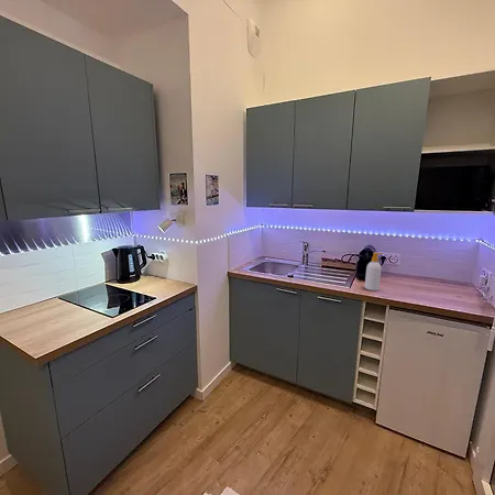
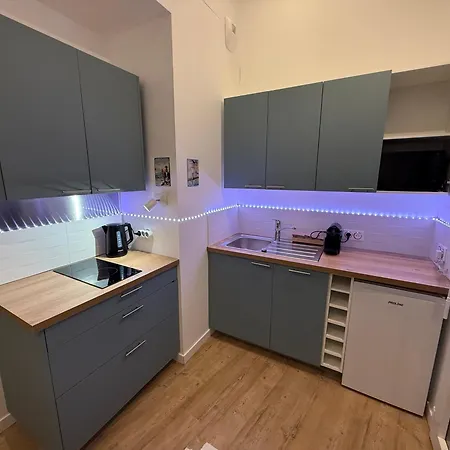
- soap bottle [364,252,384,292]
